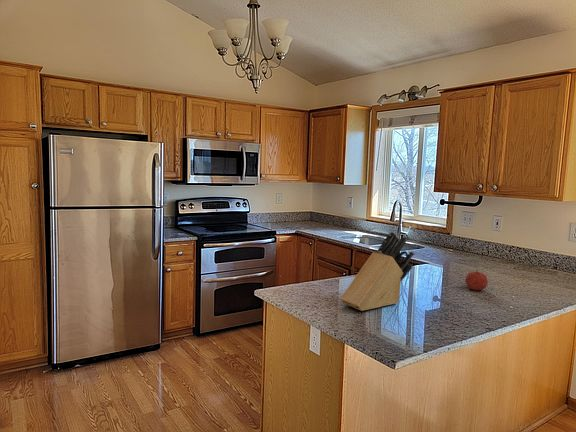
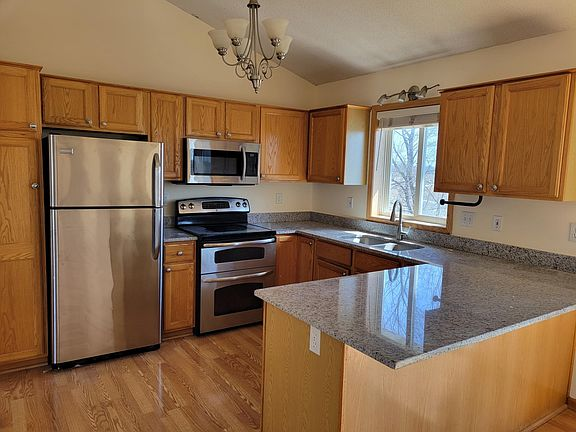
- knife block [339,231,415,312]
- fruit [465,269,489,291]
